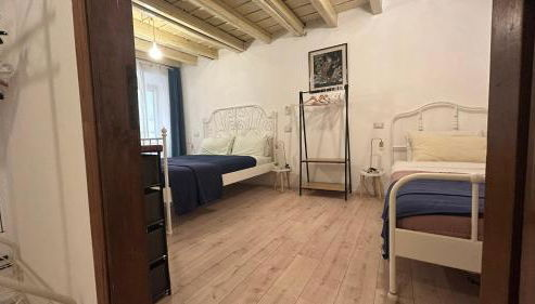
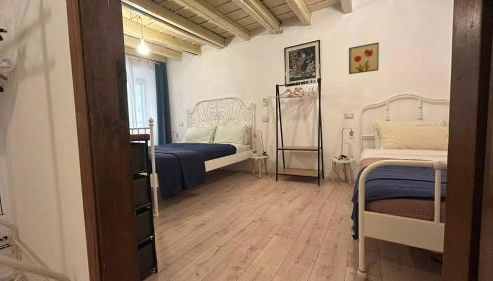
+ wall art [348,41,380,75]
